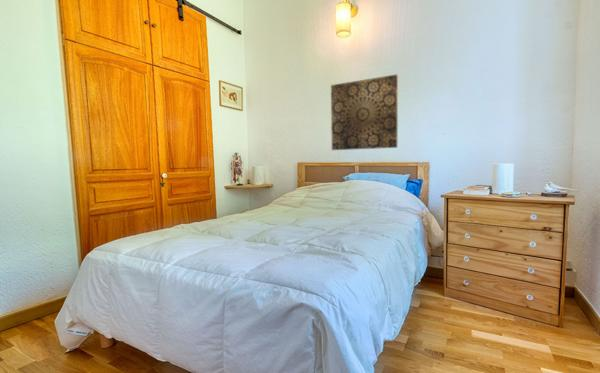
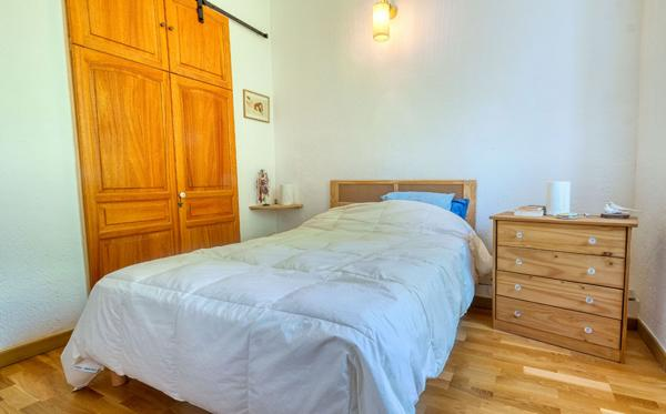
- wall art [330,73,399,151]
